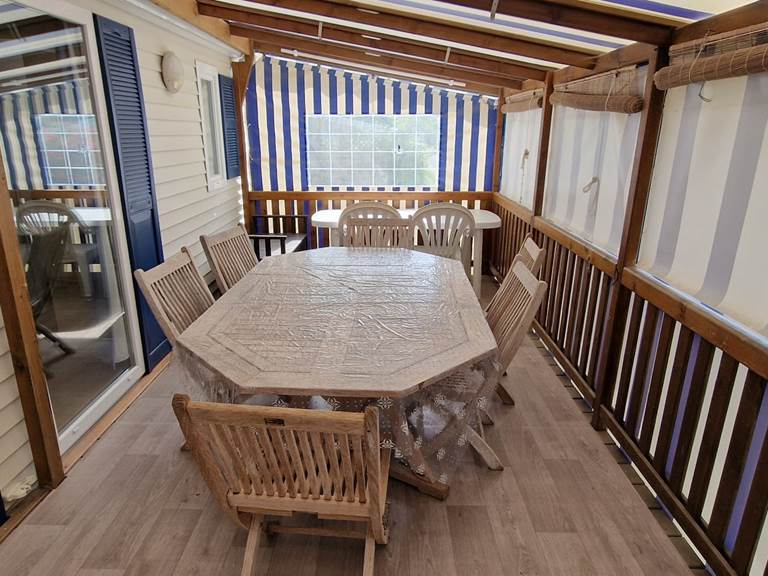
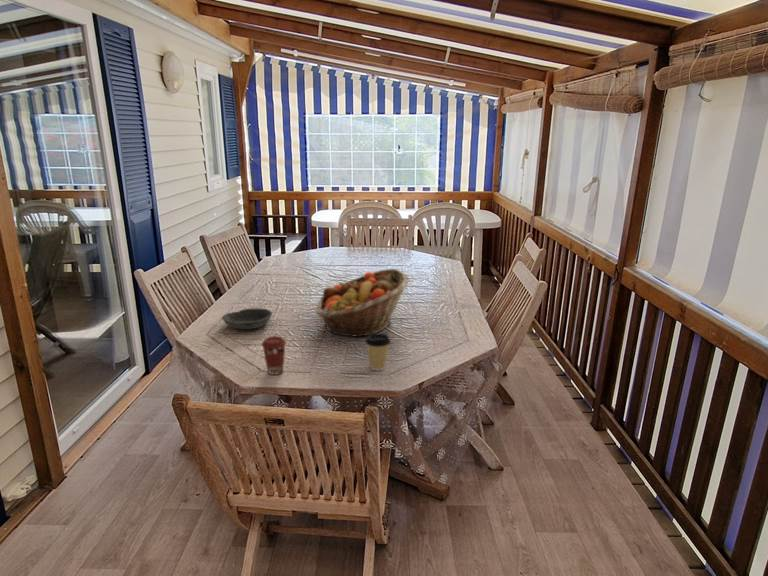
+ fruit basket [315,268,411,338]
+ bowl [221,308,273,330]
+ coffee cup [364,333,392,371]
+ coffee cup [261,335,287,376]
